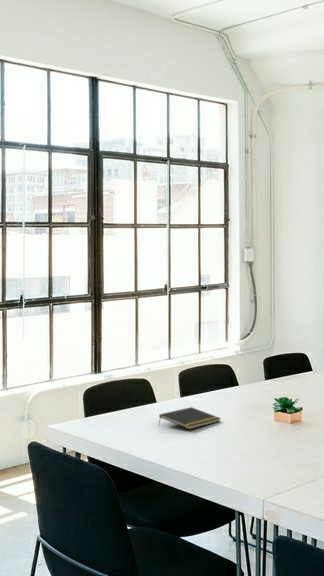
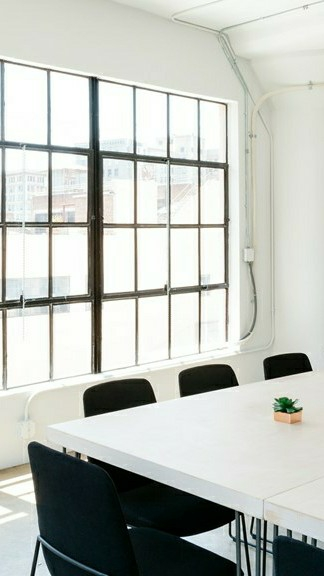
- notepad [158,406,222,430]
